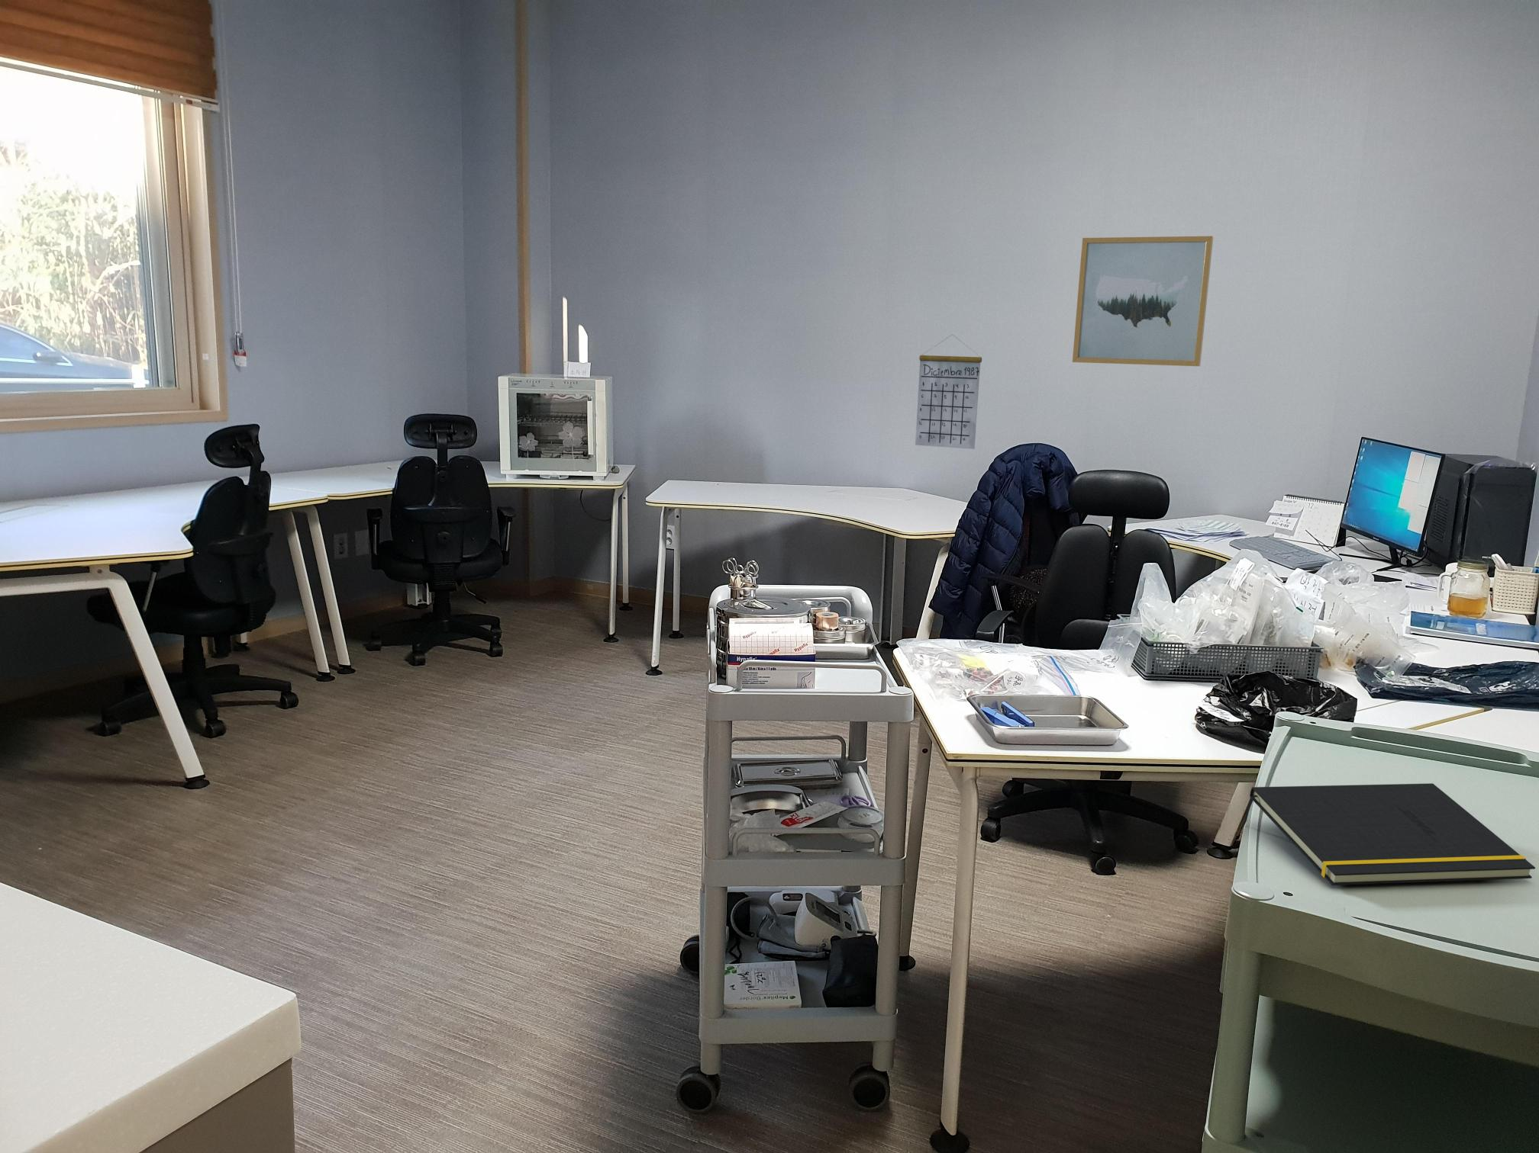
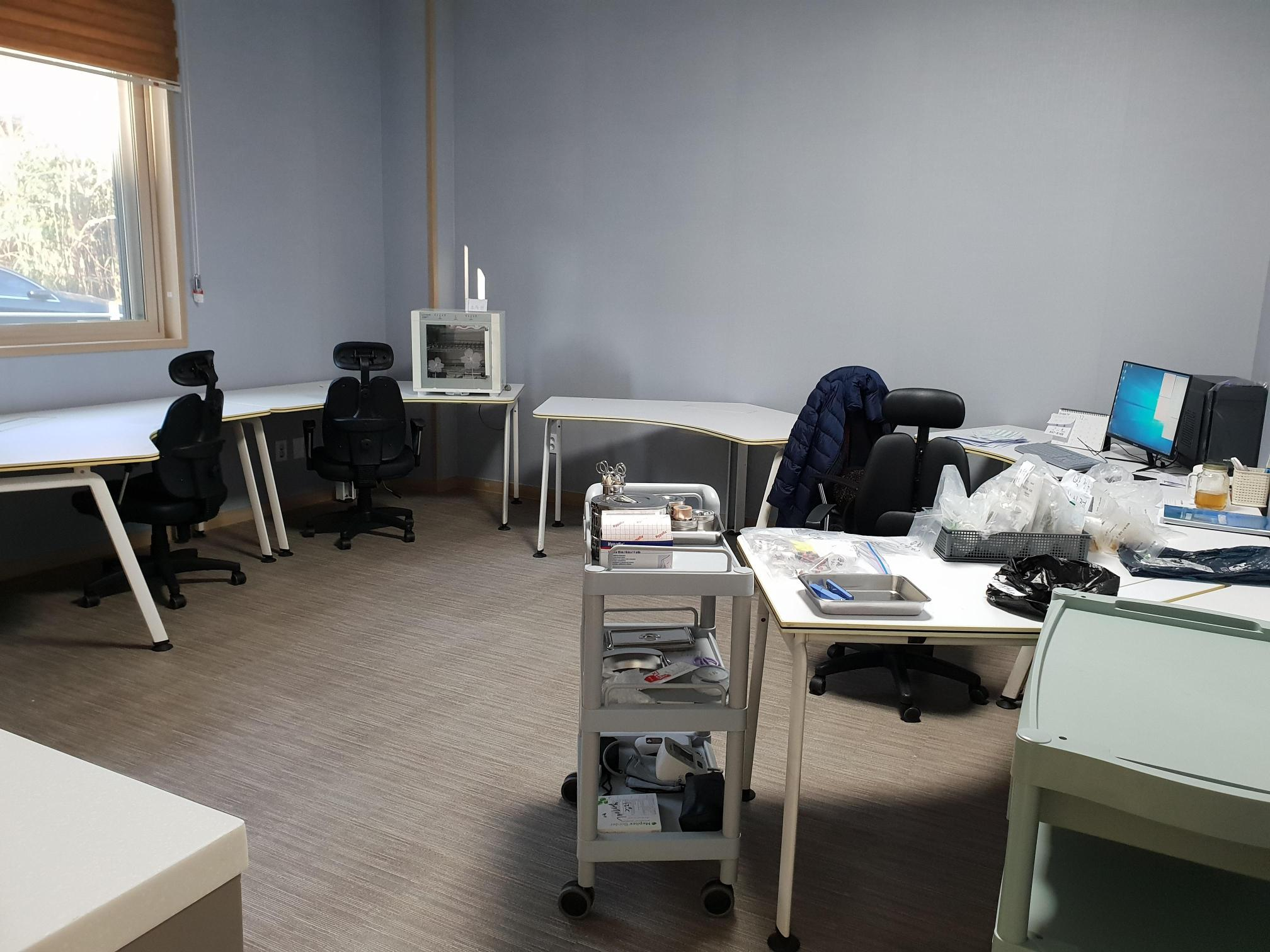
- notepad [1241,782,1535,887]
- calendar [915,334,983,449]
- wall art [1071,236,1214,367]
